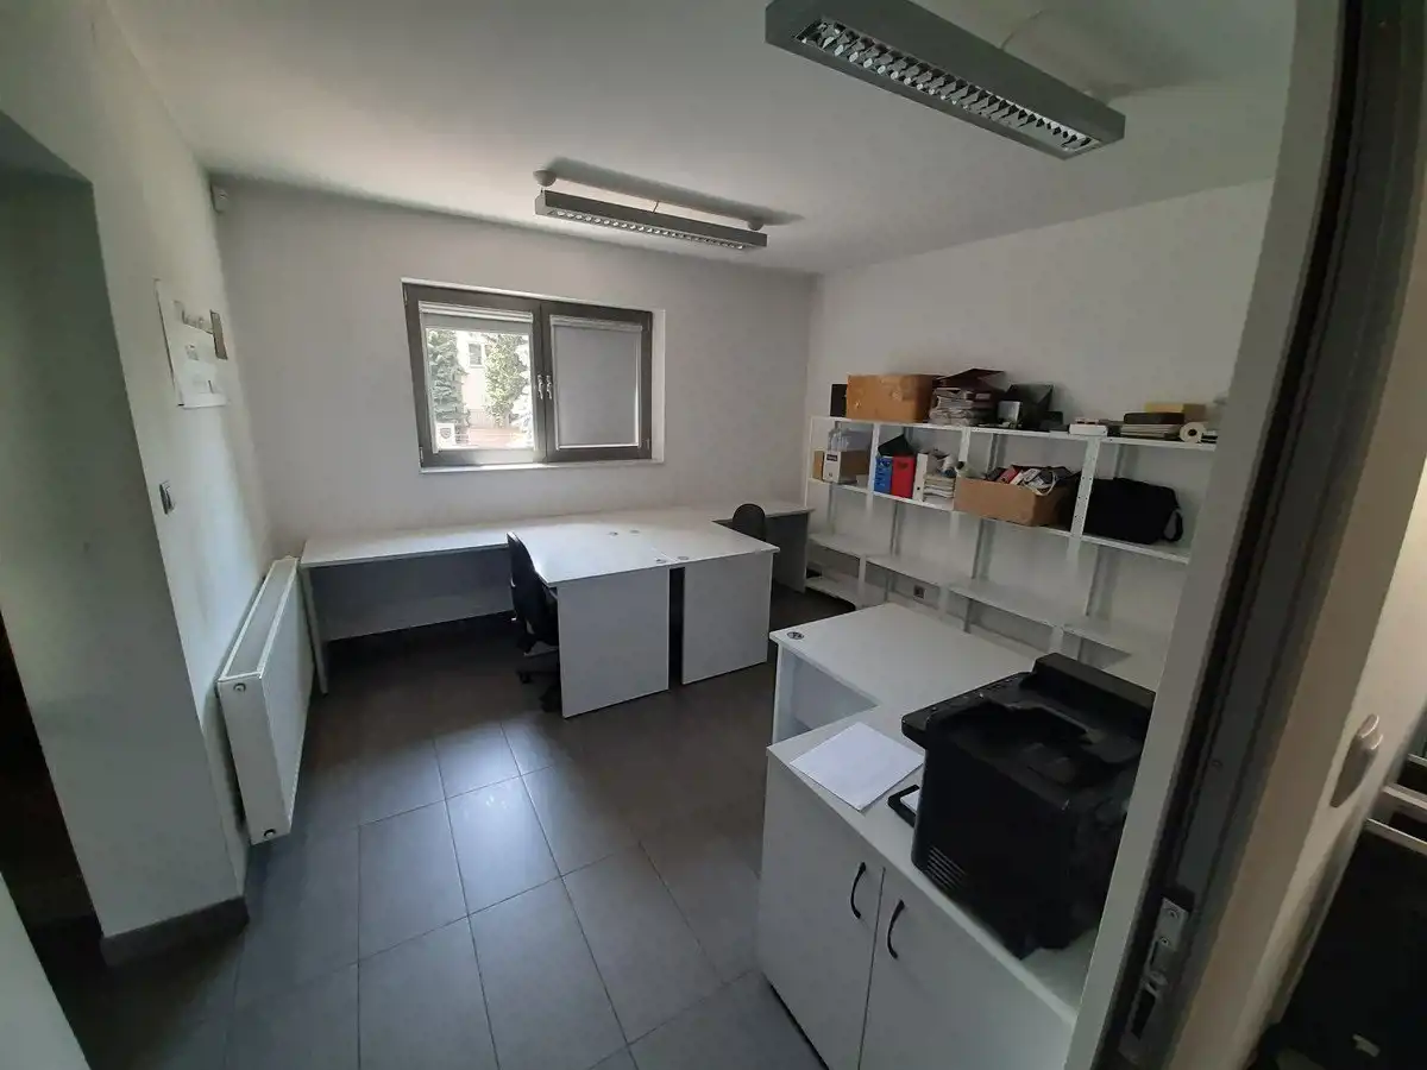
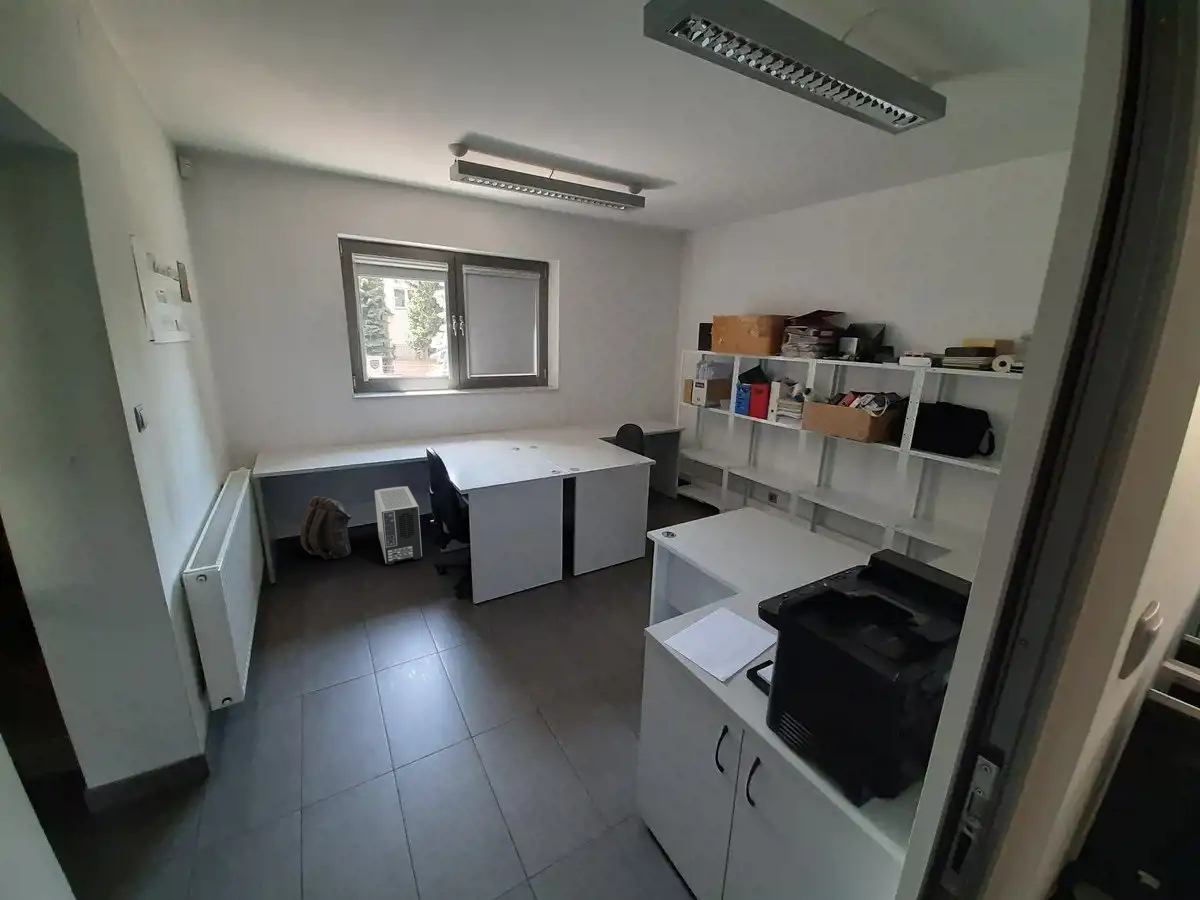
+ air purifier [374,485,423,566]
+ backpack [299,495,352,561]
